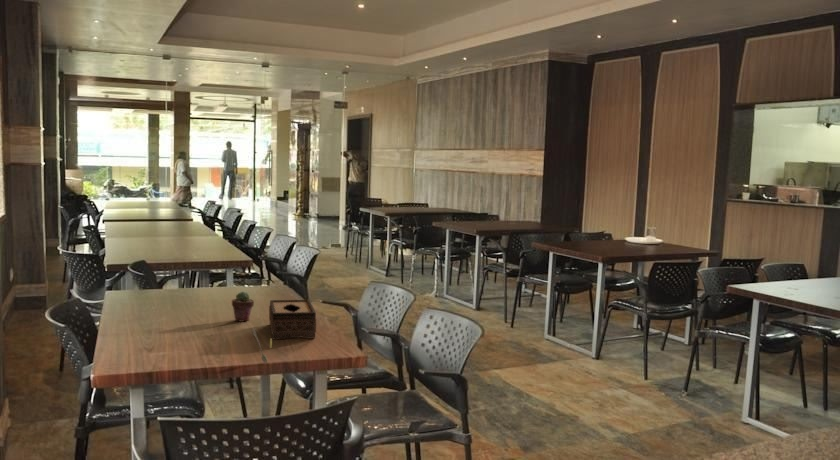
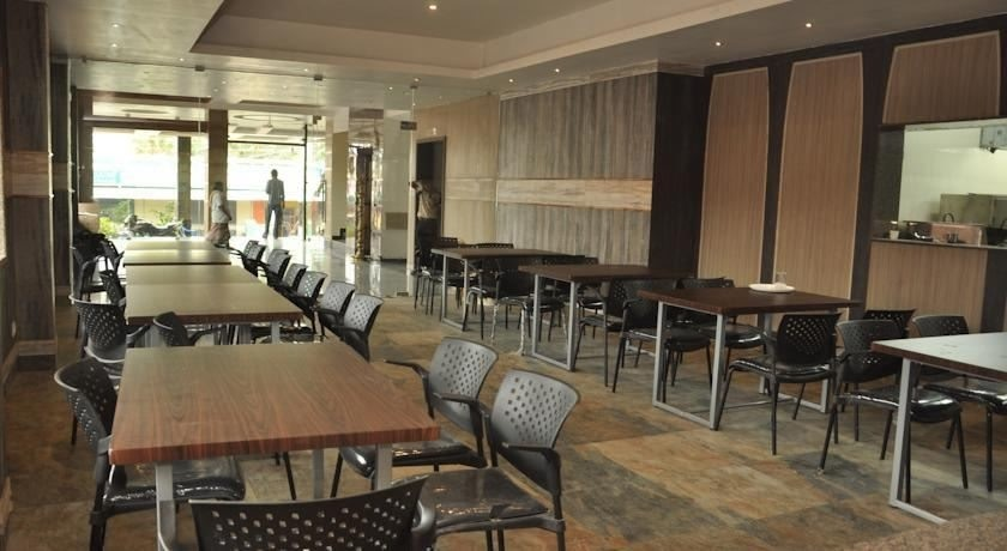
- spoon [251,327,273,364]
- tissue box [268,299,317,340]
- potted succulent [231,291,255,323]
